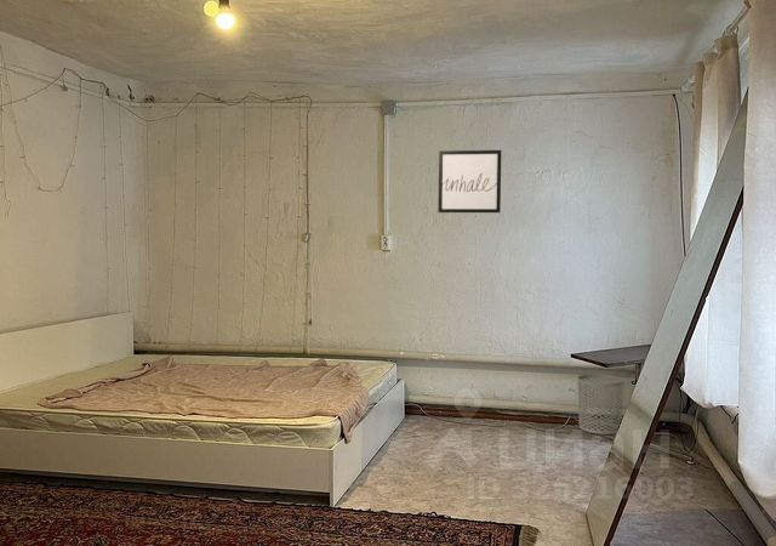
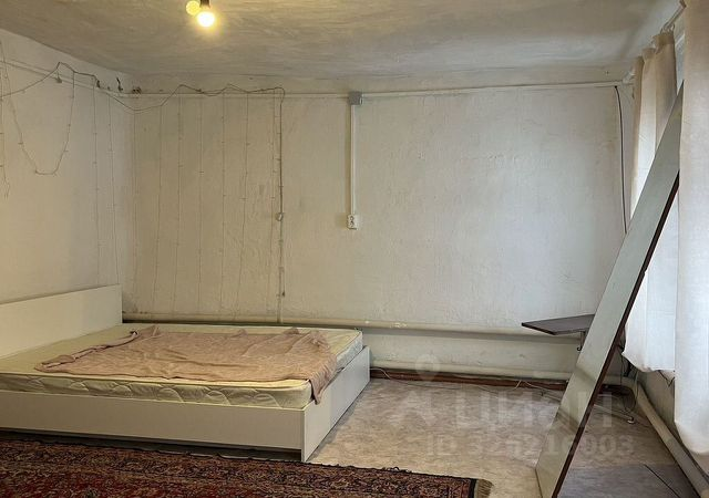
- waste bin [577,374,626,436]
- wall art [436,149,502,214]
